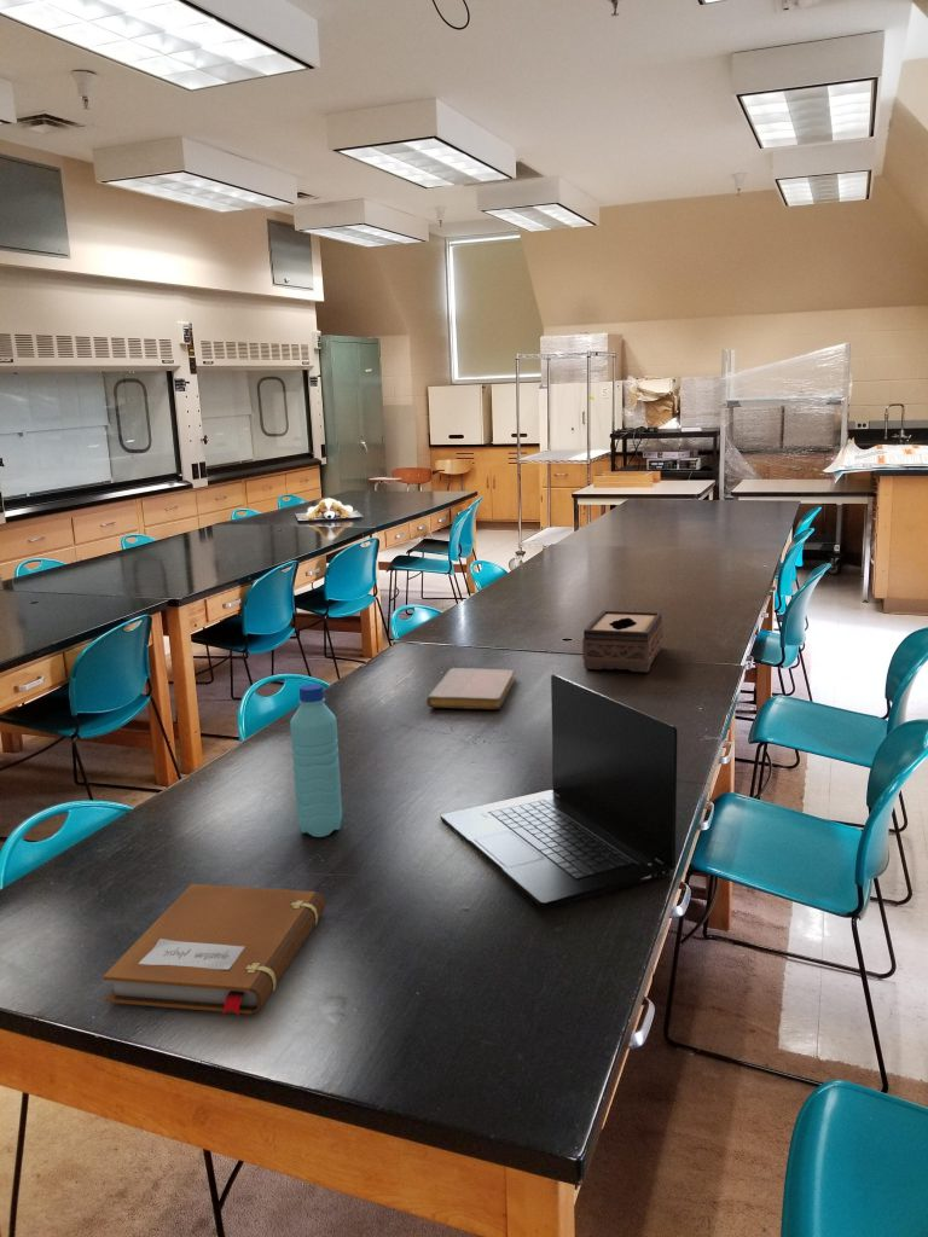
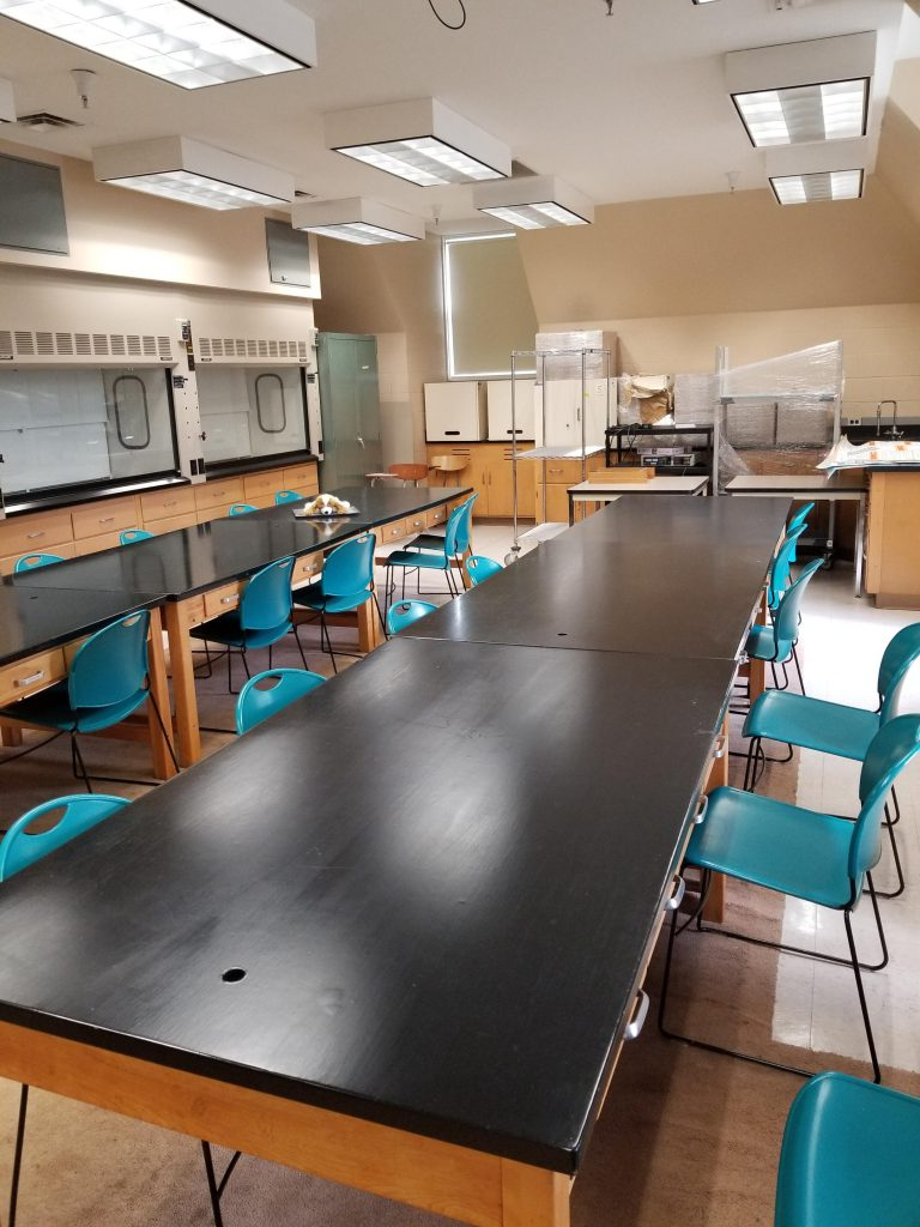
- tissue box [581,609,663,673]
- notebook [425,667,516,710]
- water bottle [289,683,343,838]
- notebook [102,883,326,1016]
- laptop [440,673,678,908]
